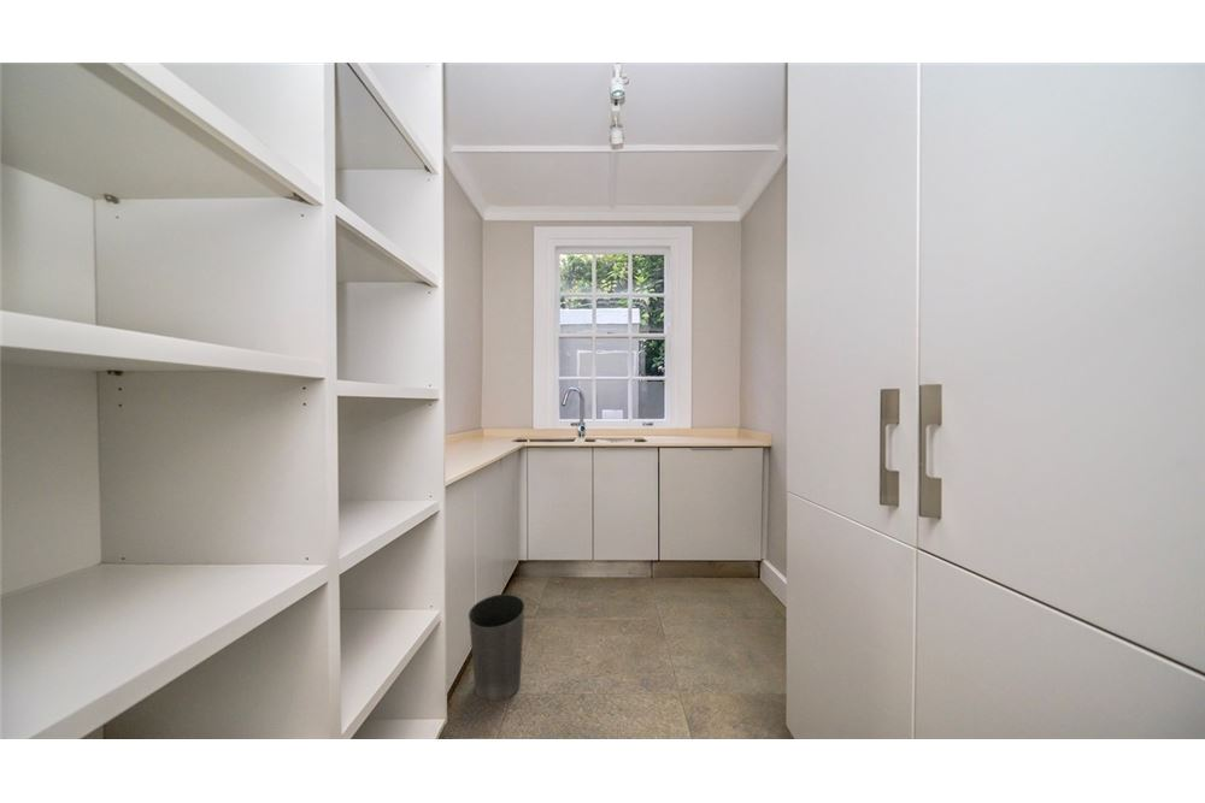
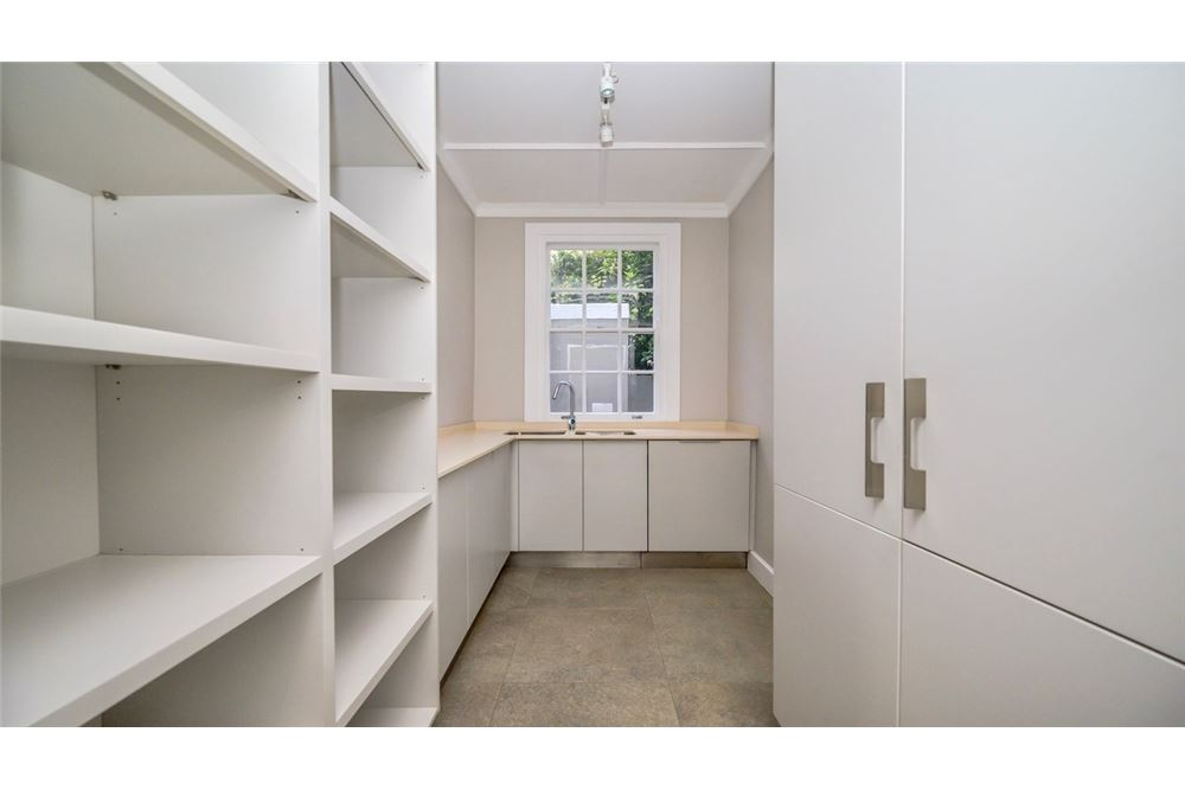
- waste basket [468,594,527,702]
